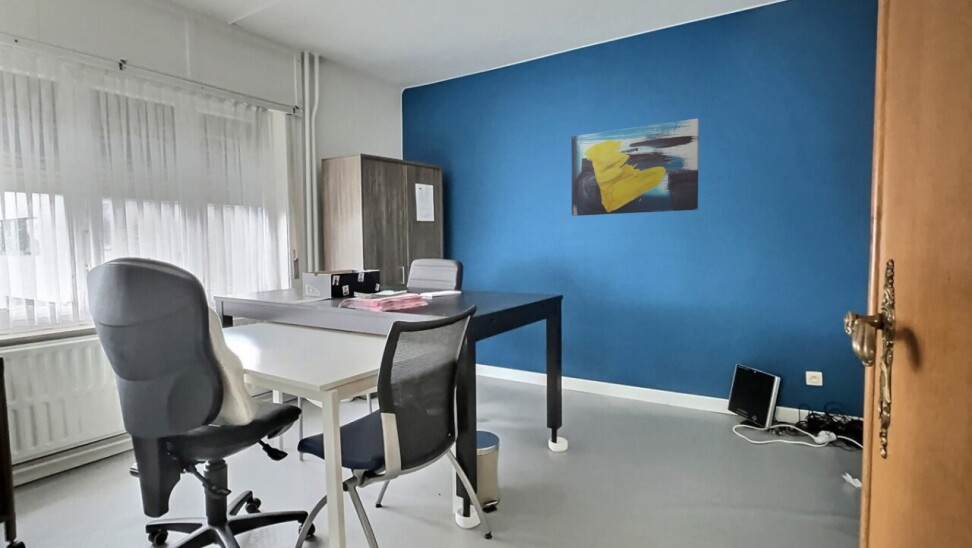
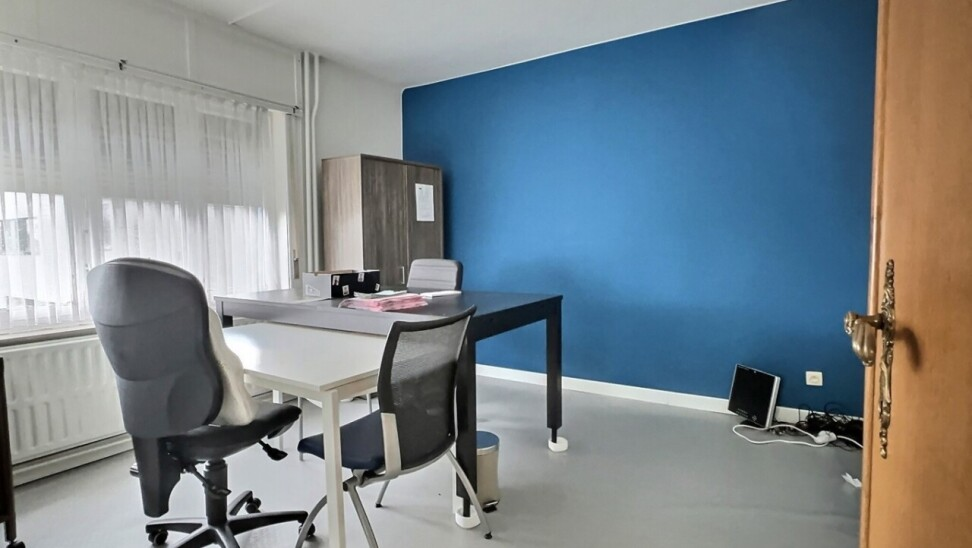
- wall art [570,117,700,217]
